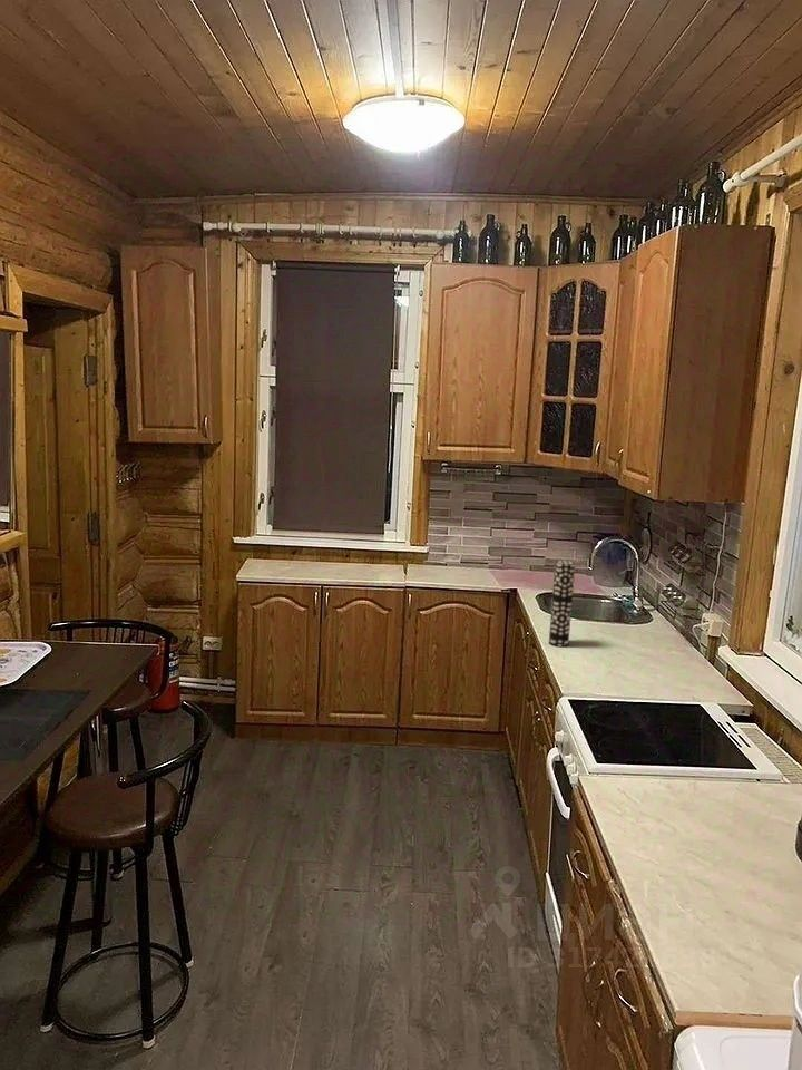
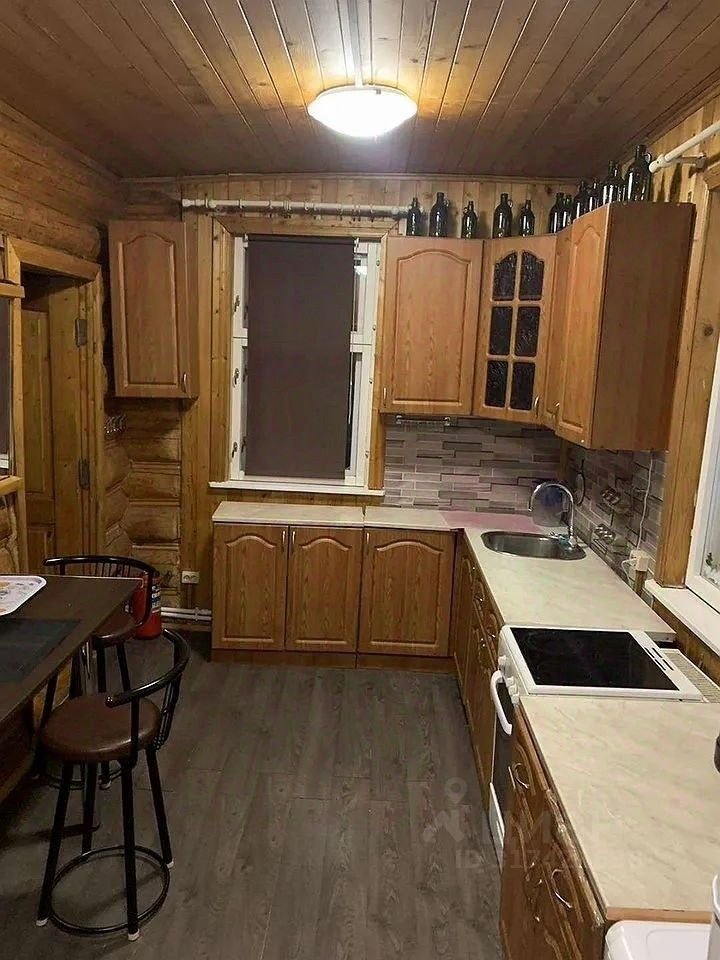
- vase [548,560,576,648]
